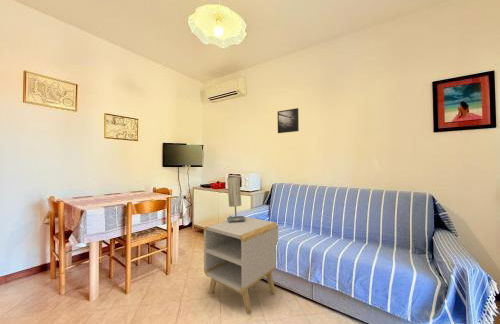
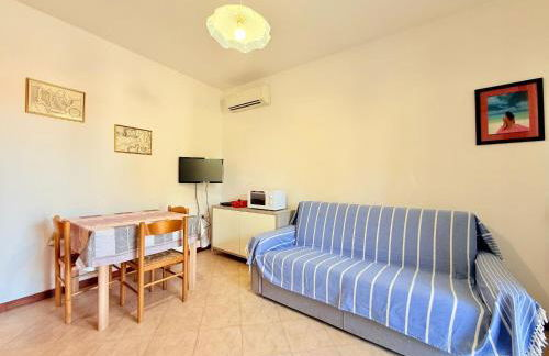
- table lamp [226,176,246,222]
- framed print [277,107,300,134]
- side table [203,216,279,316]
